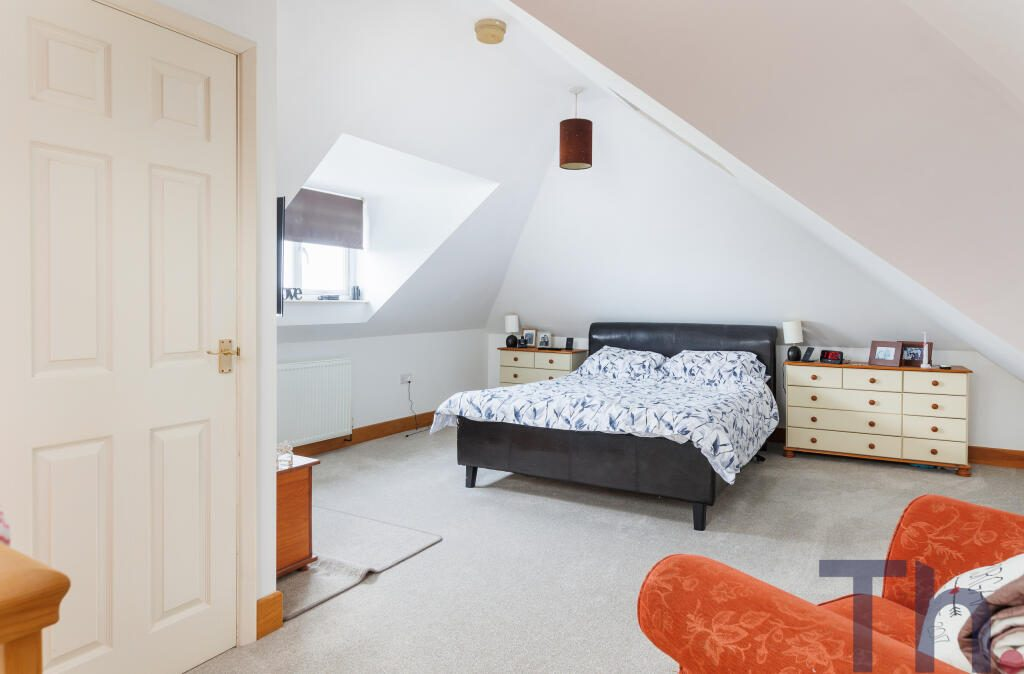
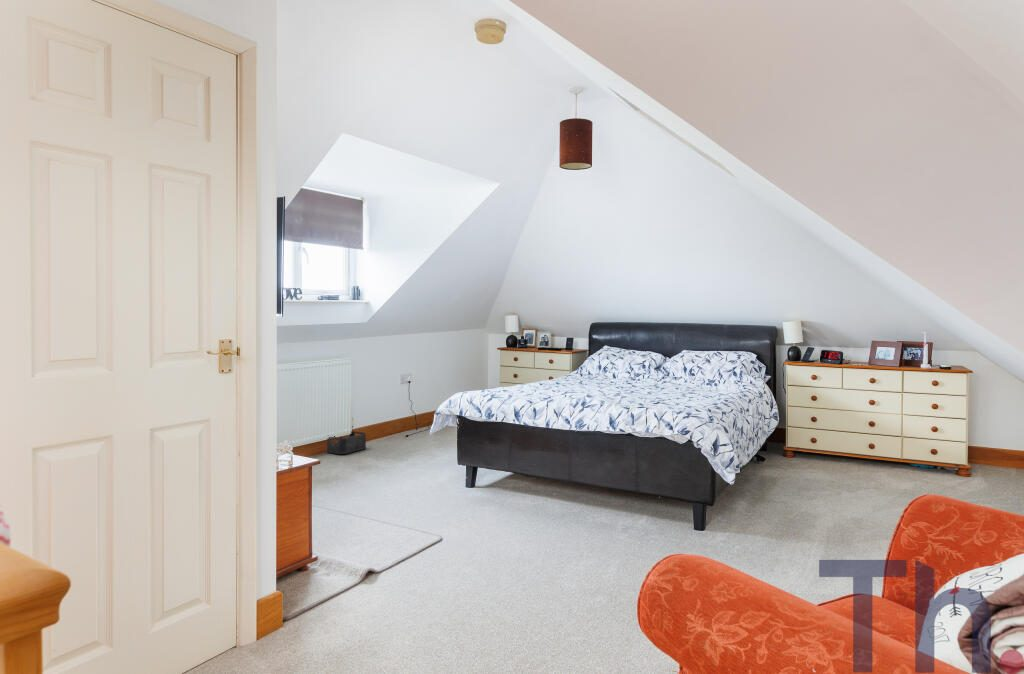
+ storage bin [326,430,367,455]
